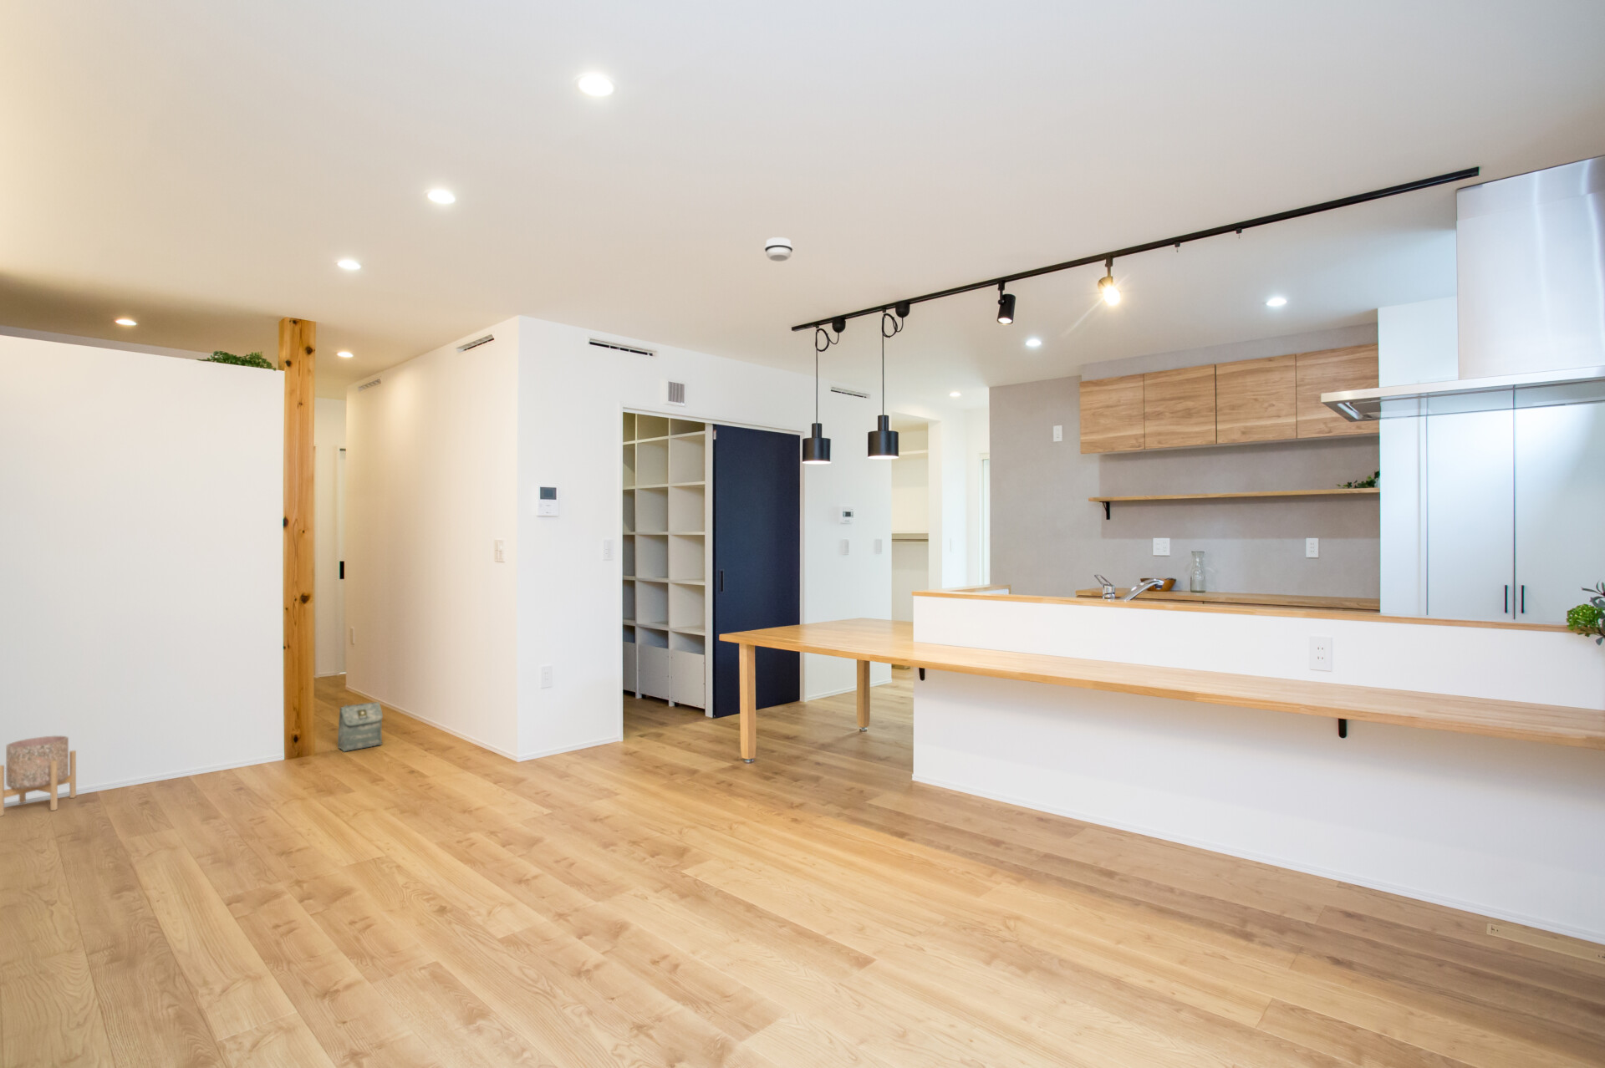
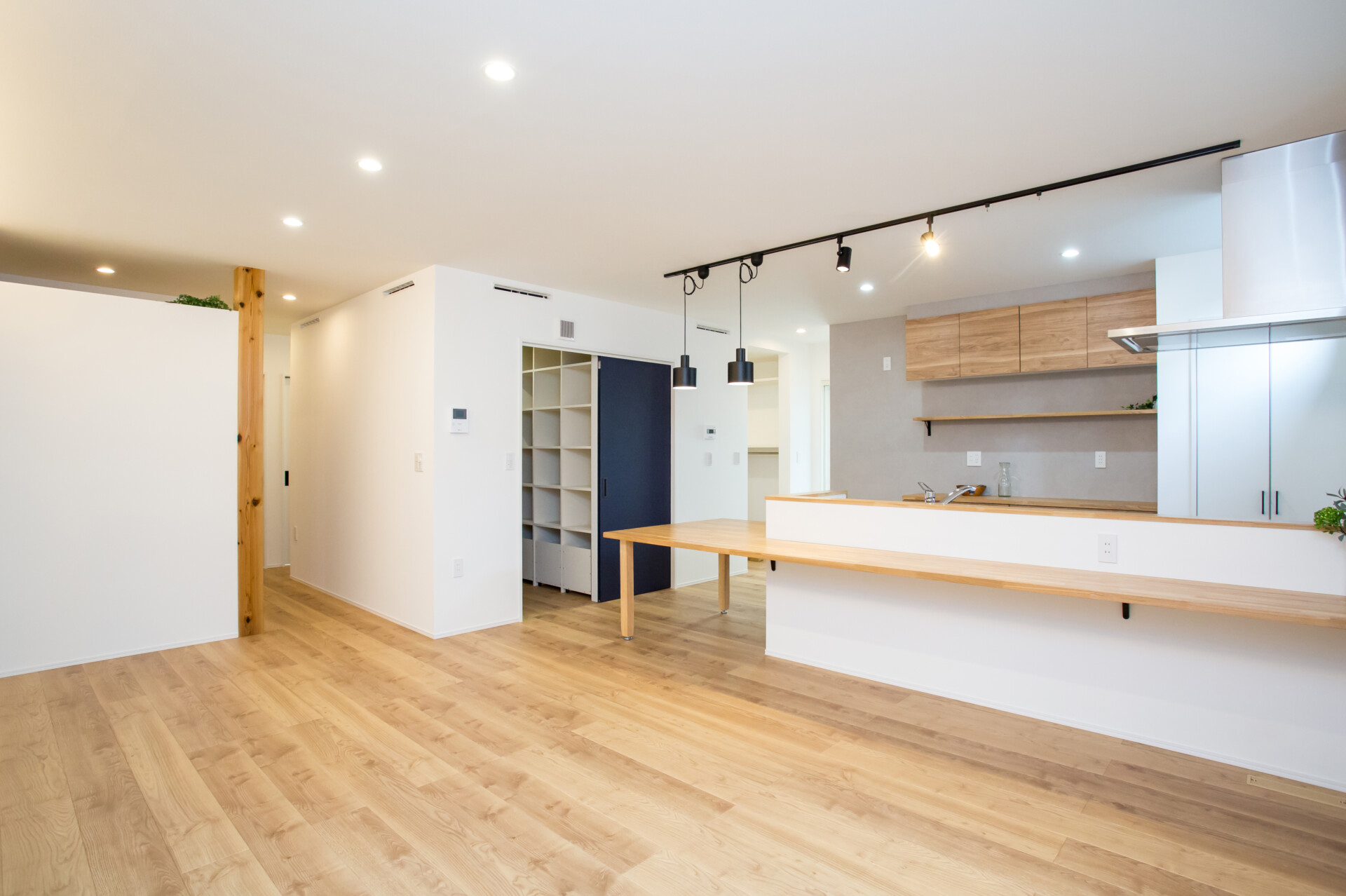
- planter [0,735,76,818]
- smoke detector [764,236,793,262]
- bag [337,701,384,753]
